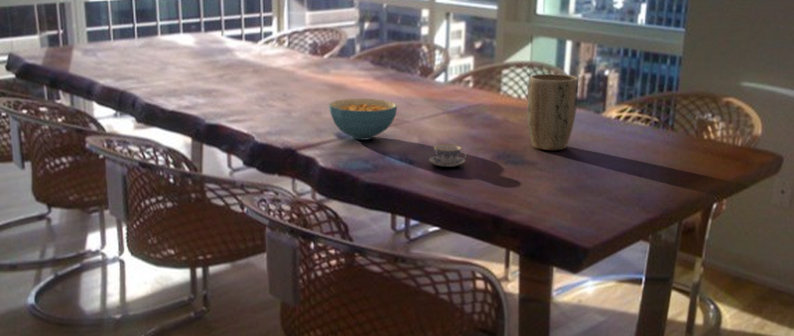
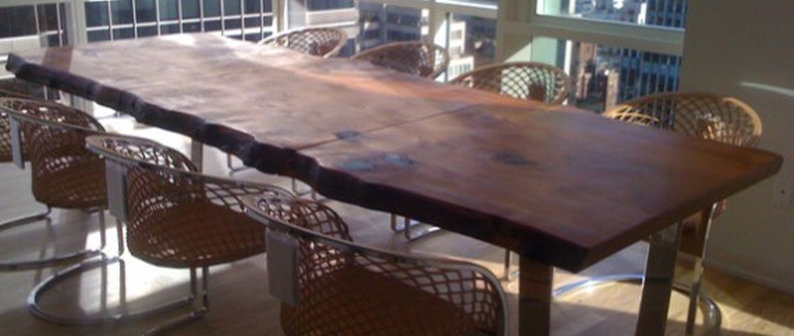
- plant pot [527,73,579,151]
- chinaware [428,143,467,168]
- cereal bowl [328,98,398,141]
